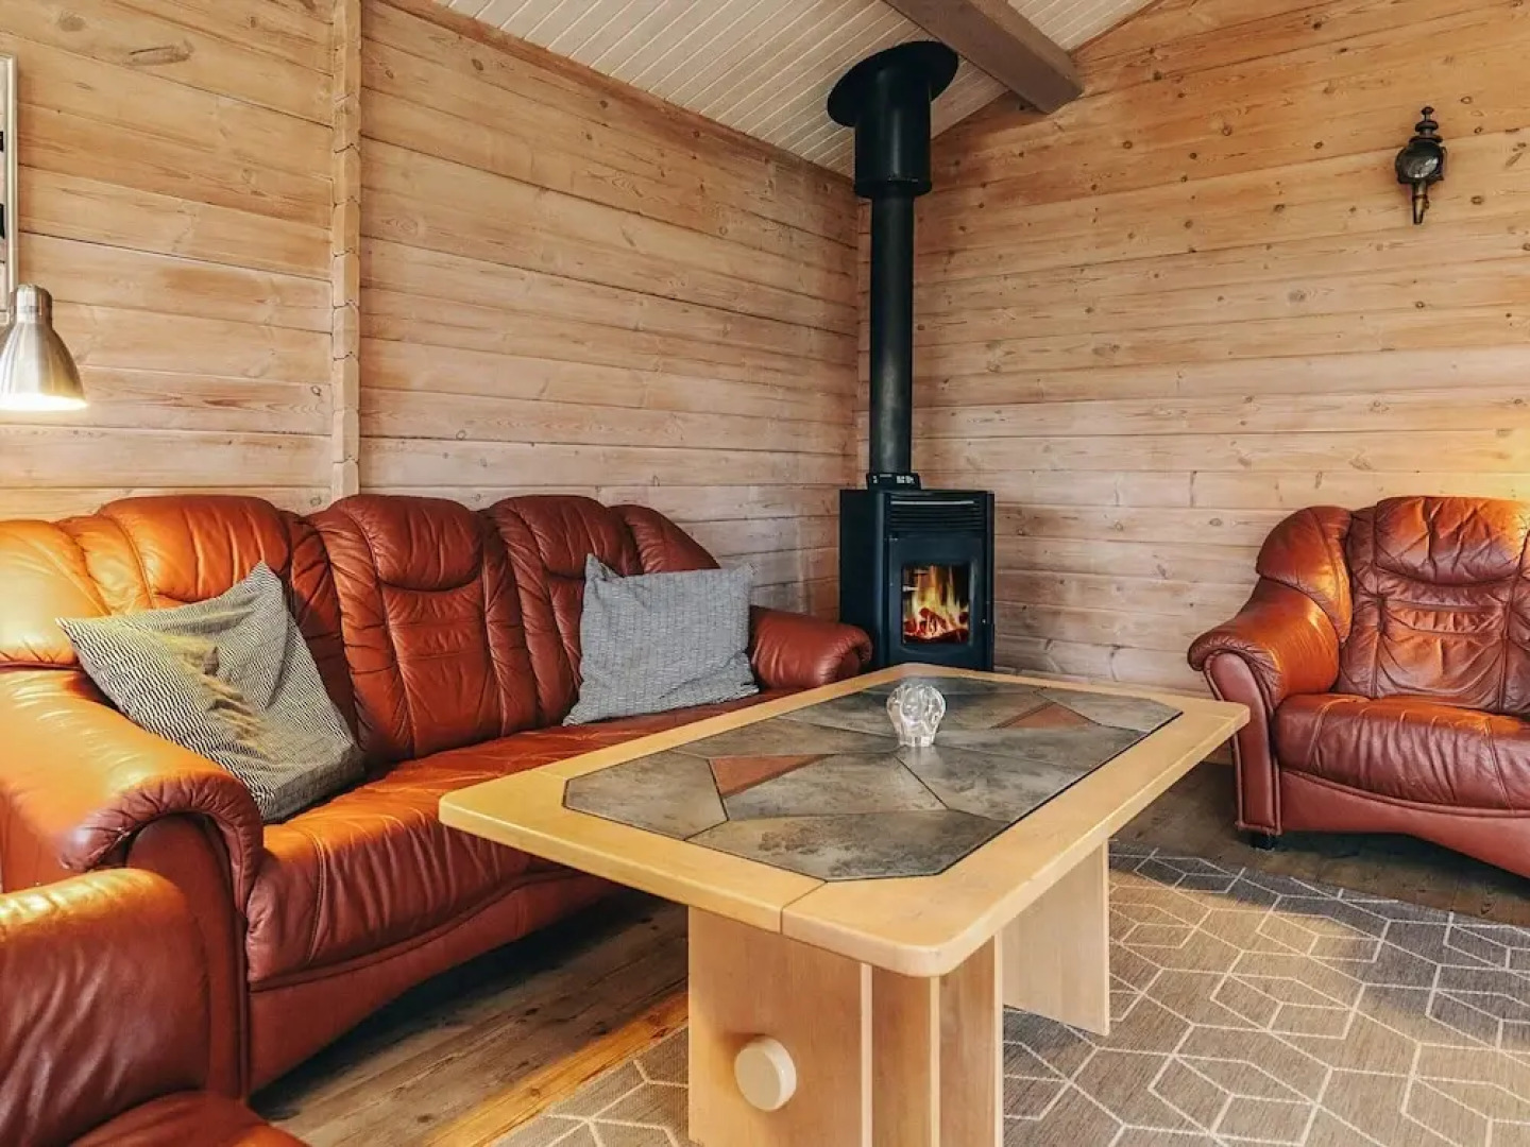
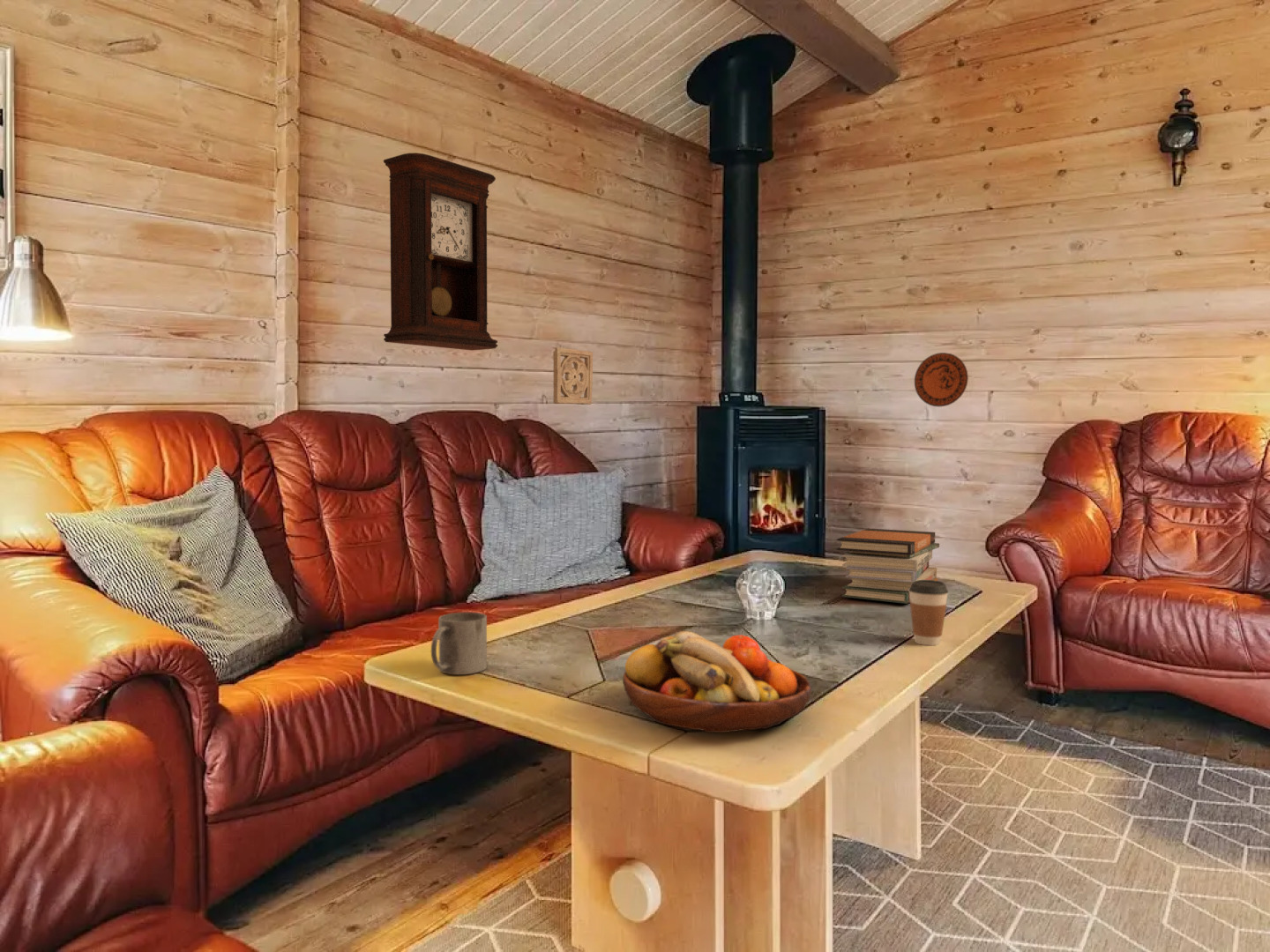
+ pendulum clock [383,152,498,351]
+ book stack [836,527,940,605]
+ decorative plate [914,352,969,407]
+ coffee cup [908,580,949,646]
+ fruit bowl [622,630,812,733]
+ wall ornament [552,346,594,405]
+ mug [430,612,488,675]
